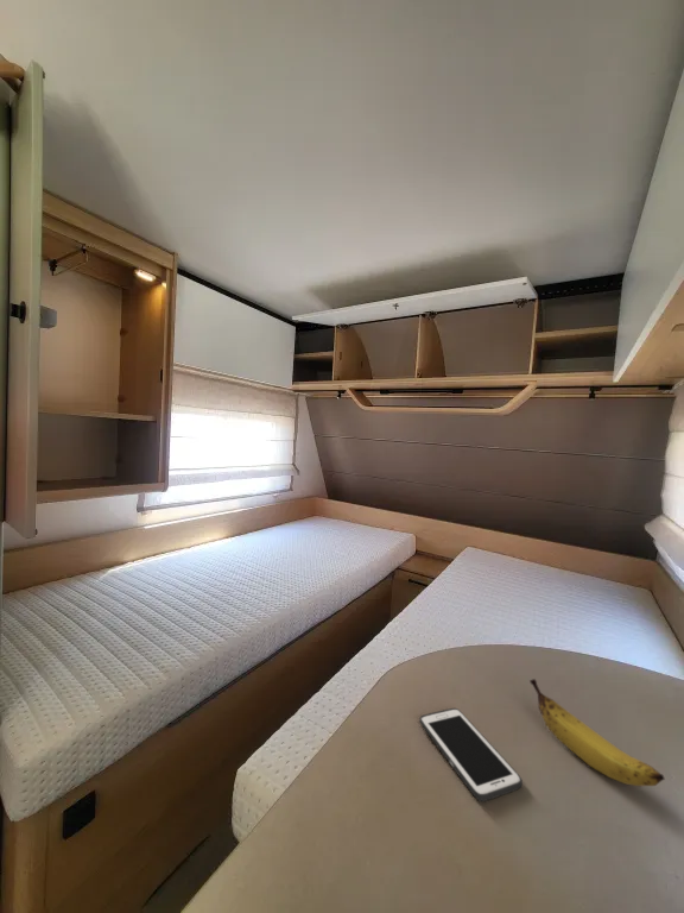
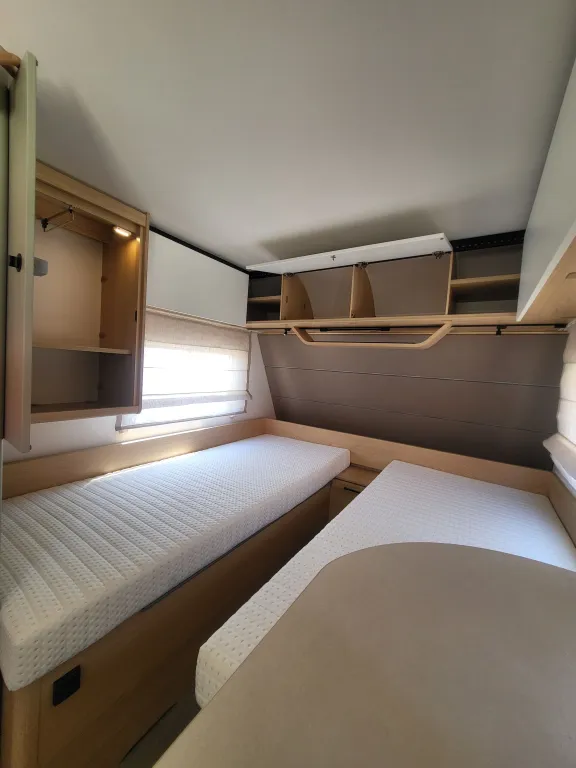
- banana [528,678,665,787]
- cell phone [418,707,524,802]
